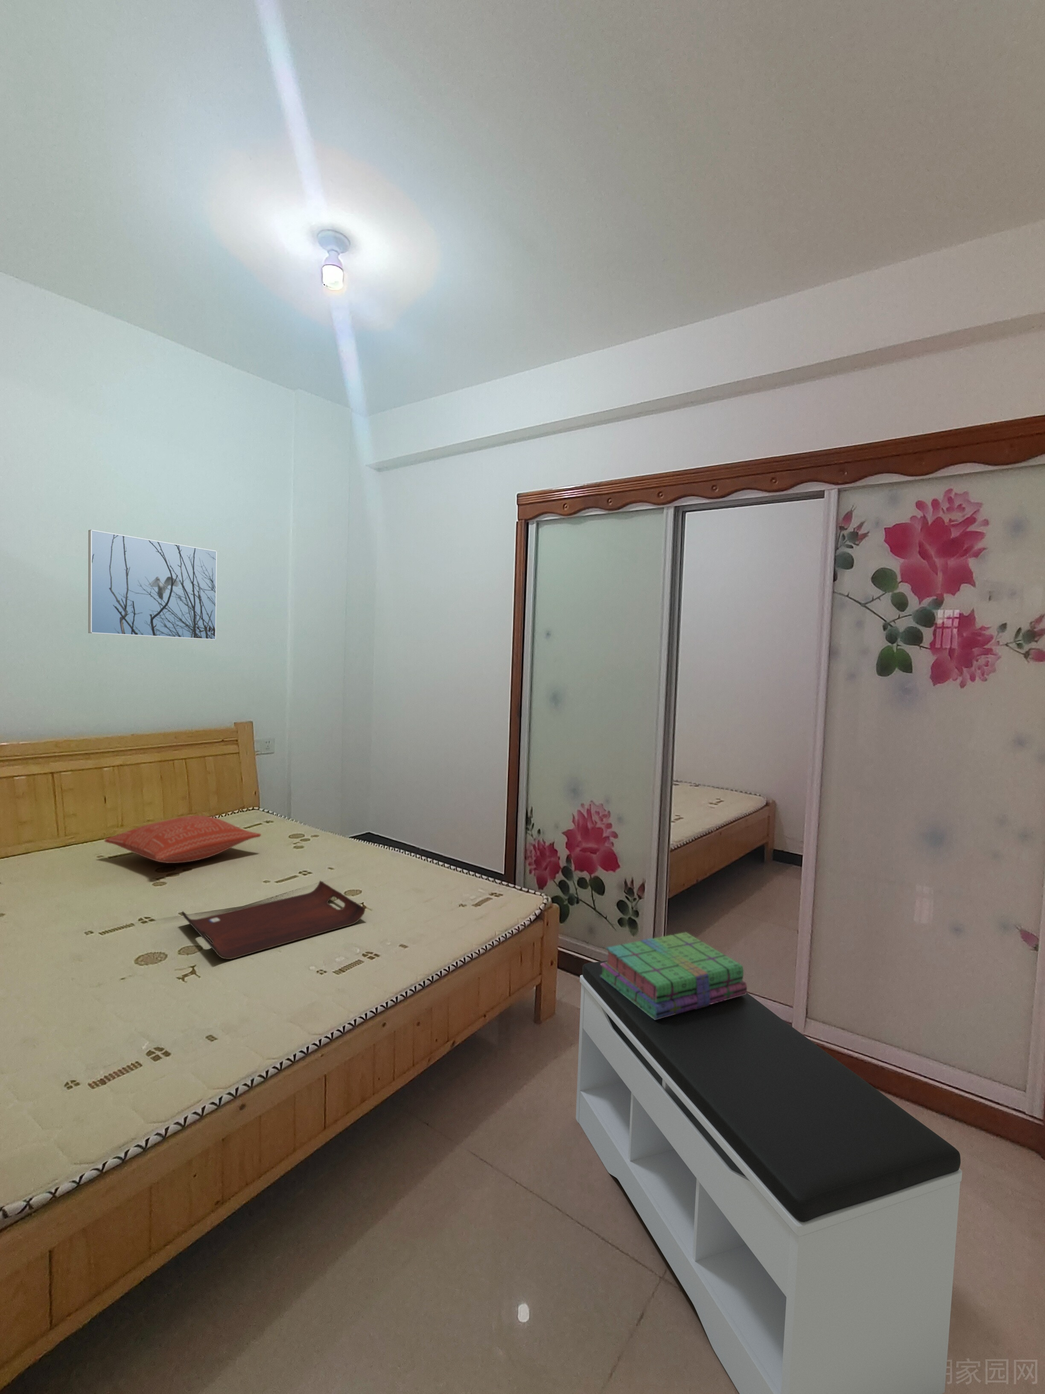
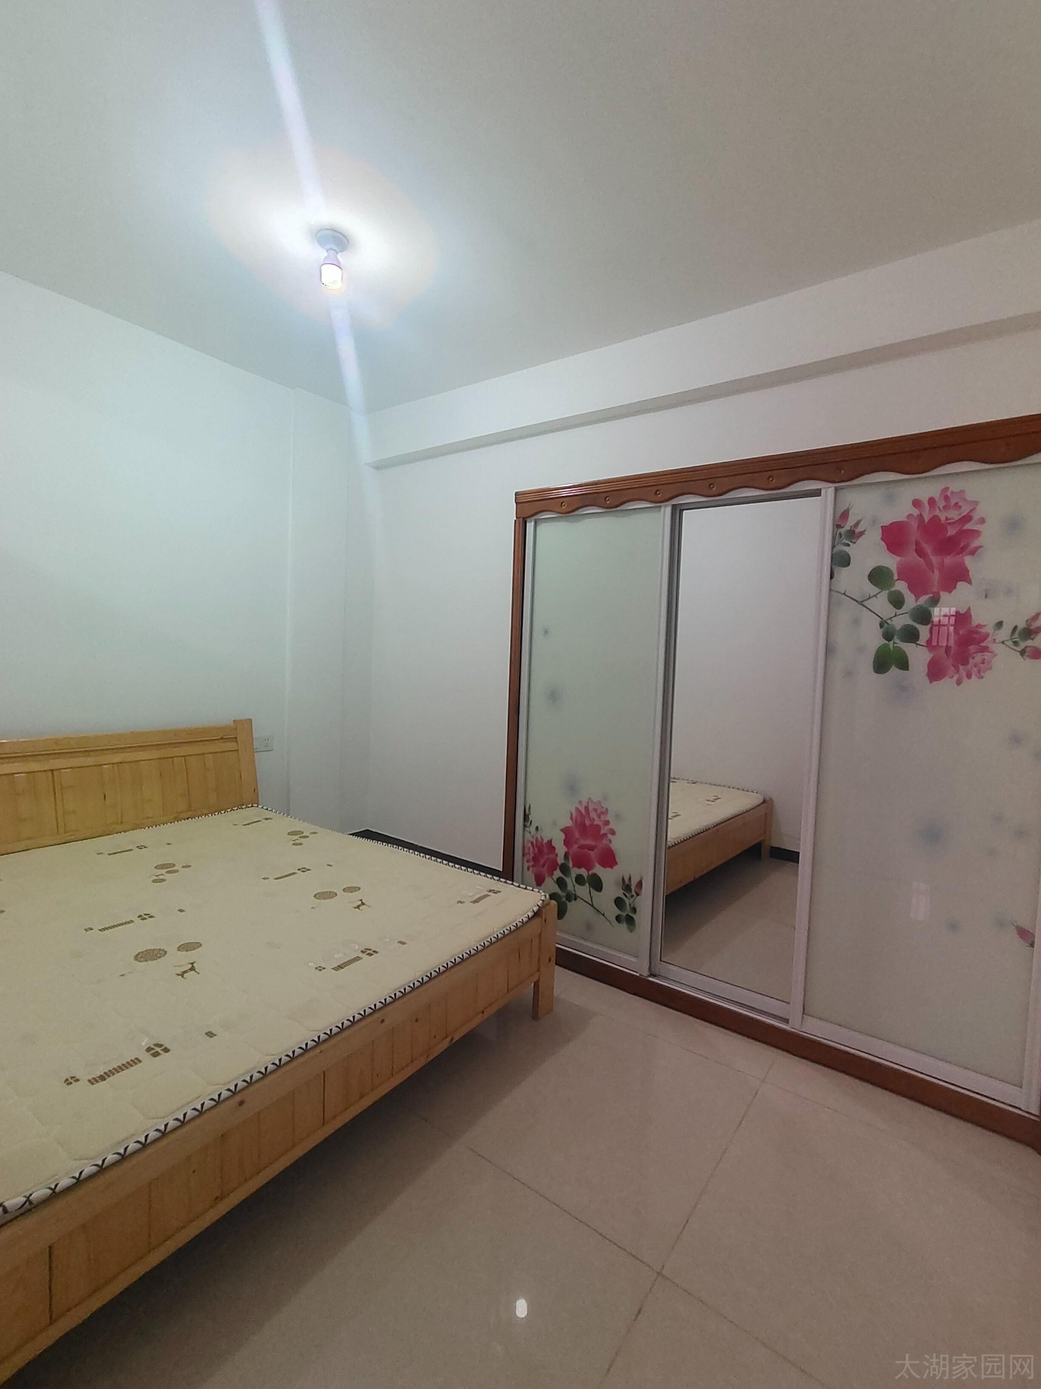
- bench [575,960,963,1394]
- stack of books [599,932,748,1020]
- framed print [88,529,217,640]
- serving tray [181,880,366,959]
- pillow [103,816,261,864]
